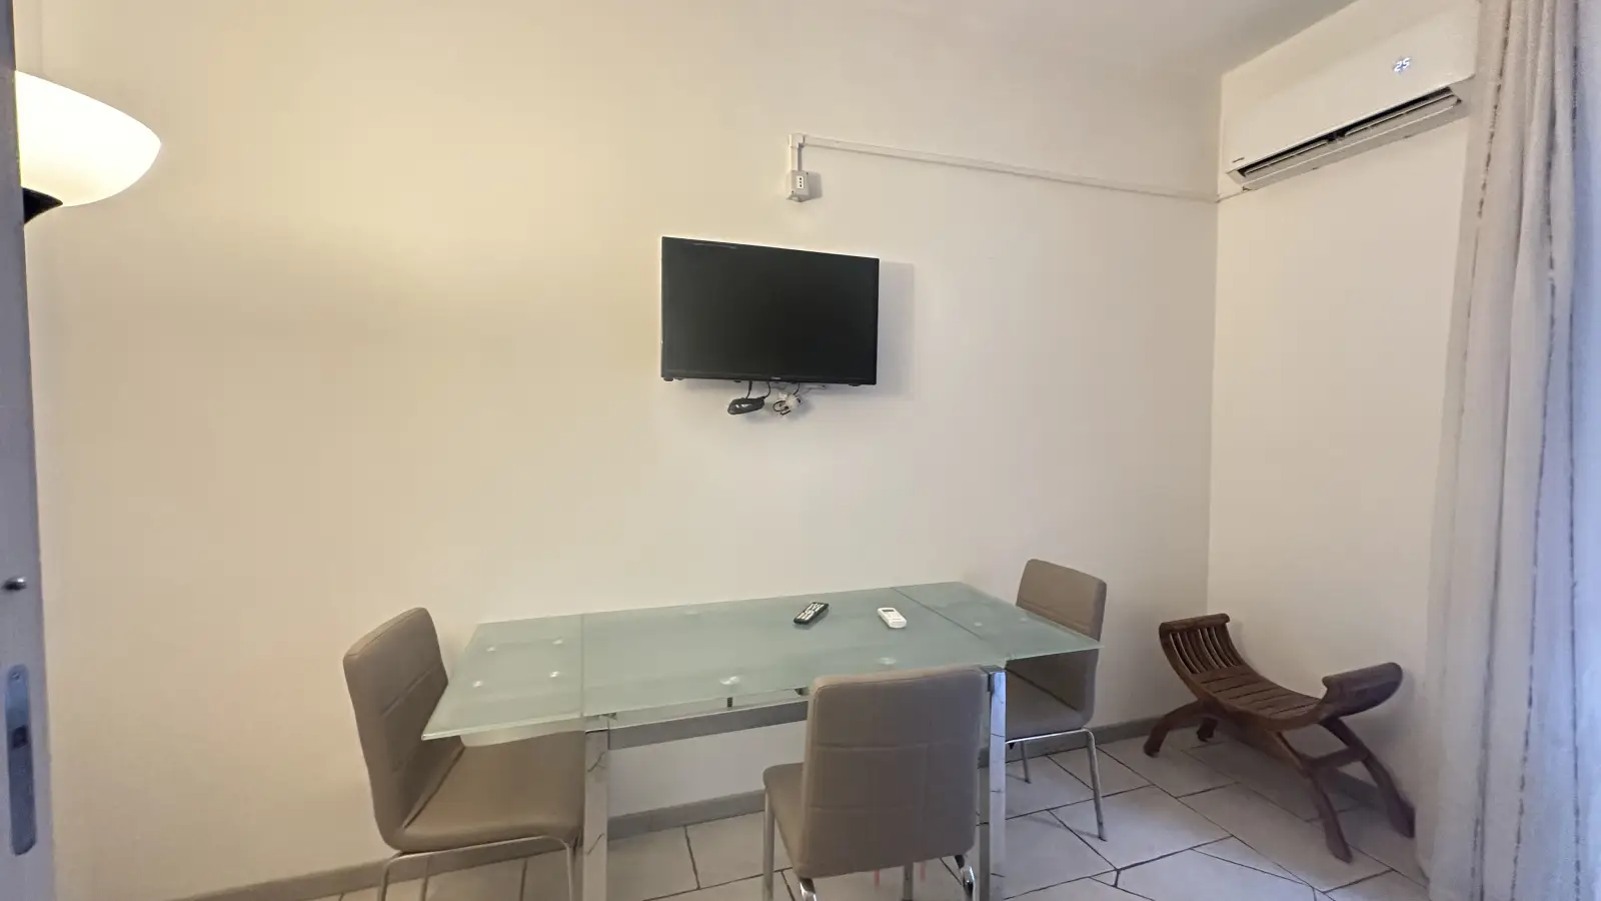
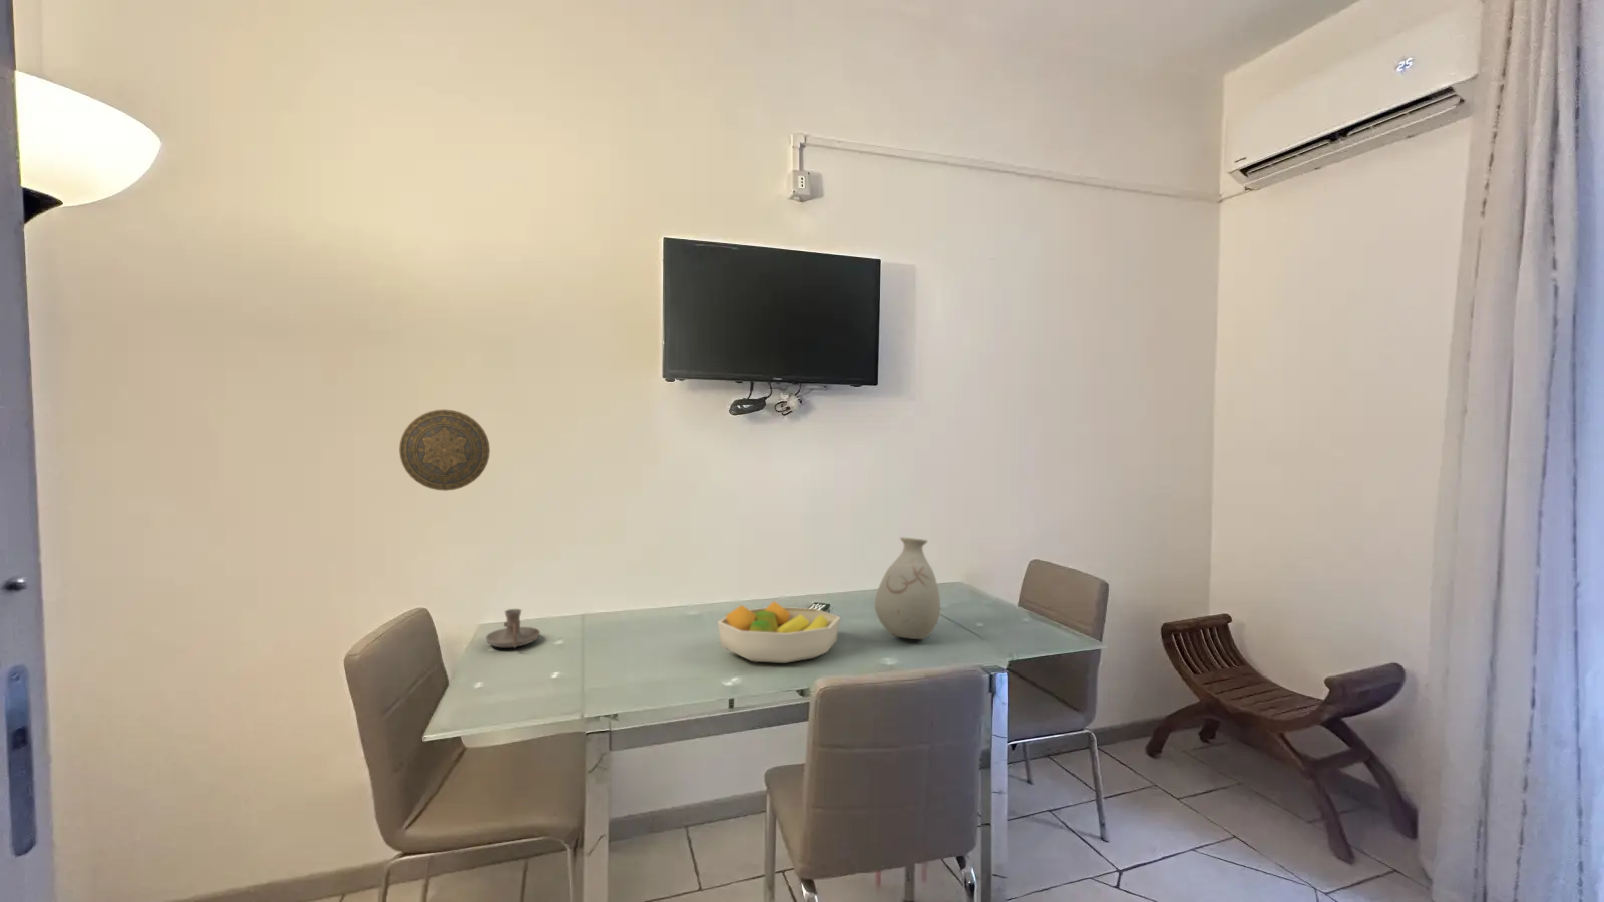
+ decorative plate [398,409,491,492]
+ vase [875,536,941,640]
+ fruit bowl [717,600,841,664]
+ candle holder [485,608,541,650]
